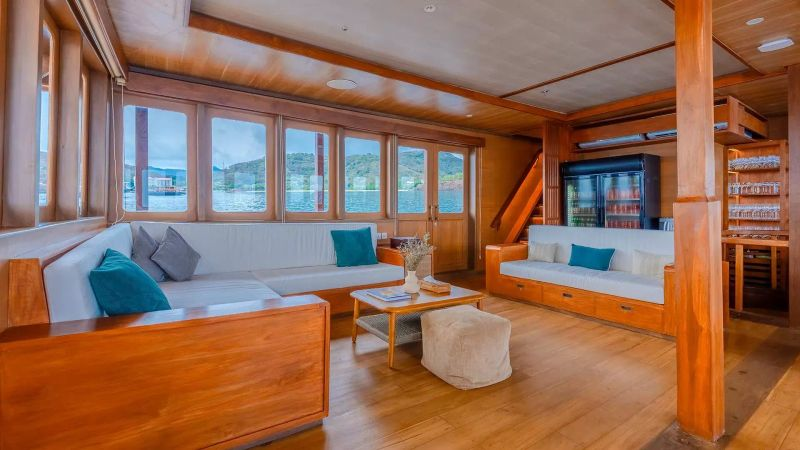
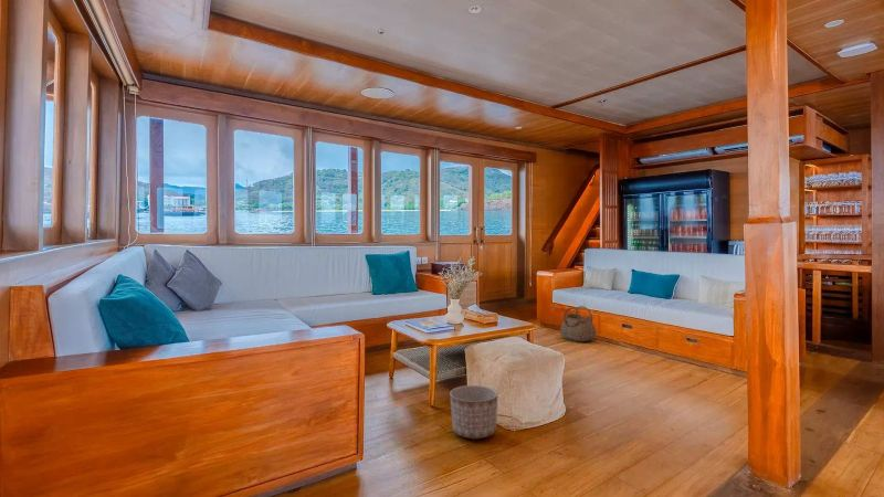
+ basket [559,305,598,342]
+ planter [449,384,499,440]
